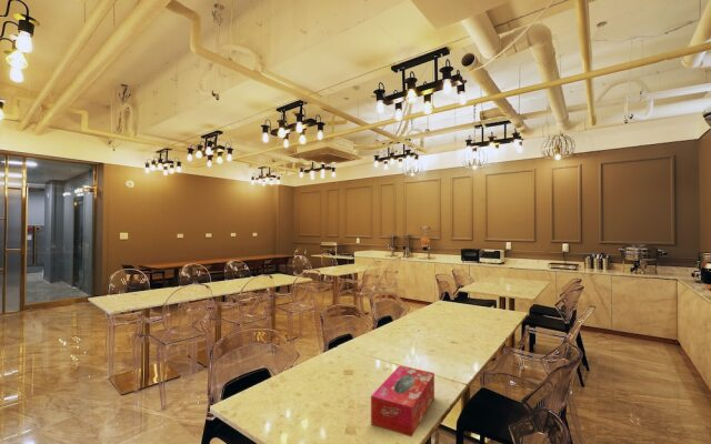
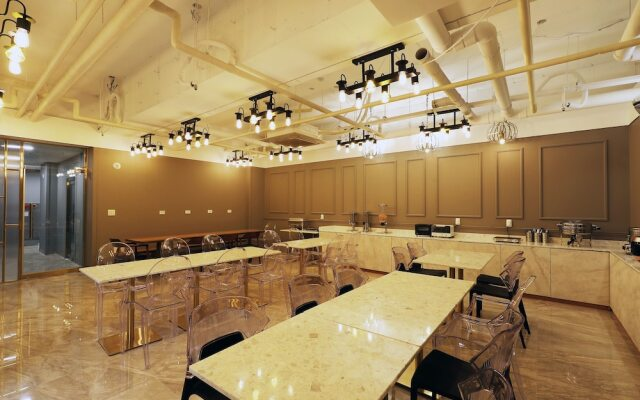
- tissue box [370,364,435,438]
